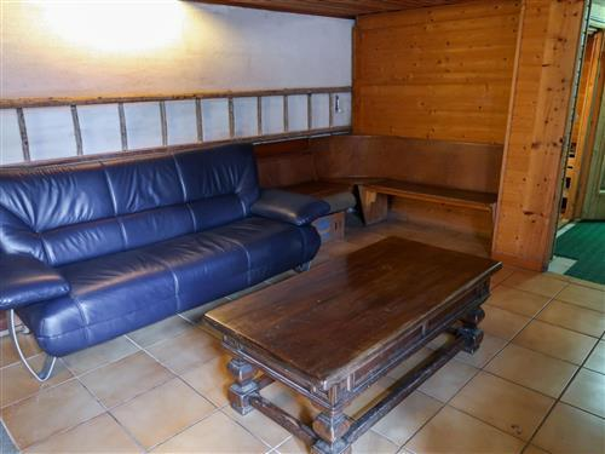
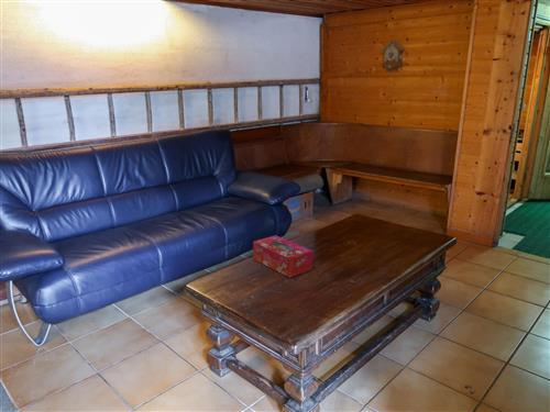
+ tissue box [252,234,314,279]
+ cuckoo clock [380,38,407,74]
